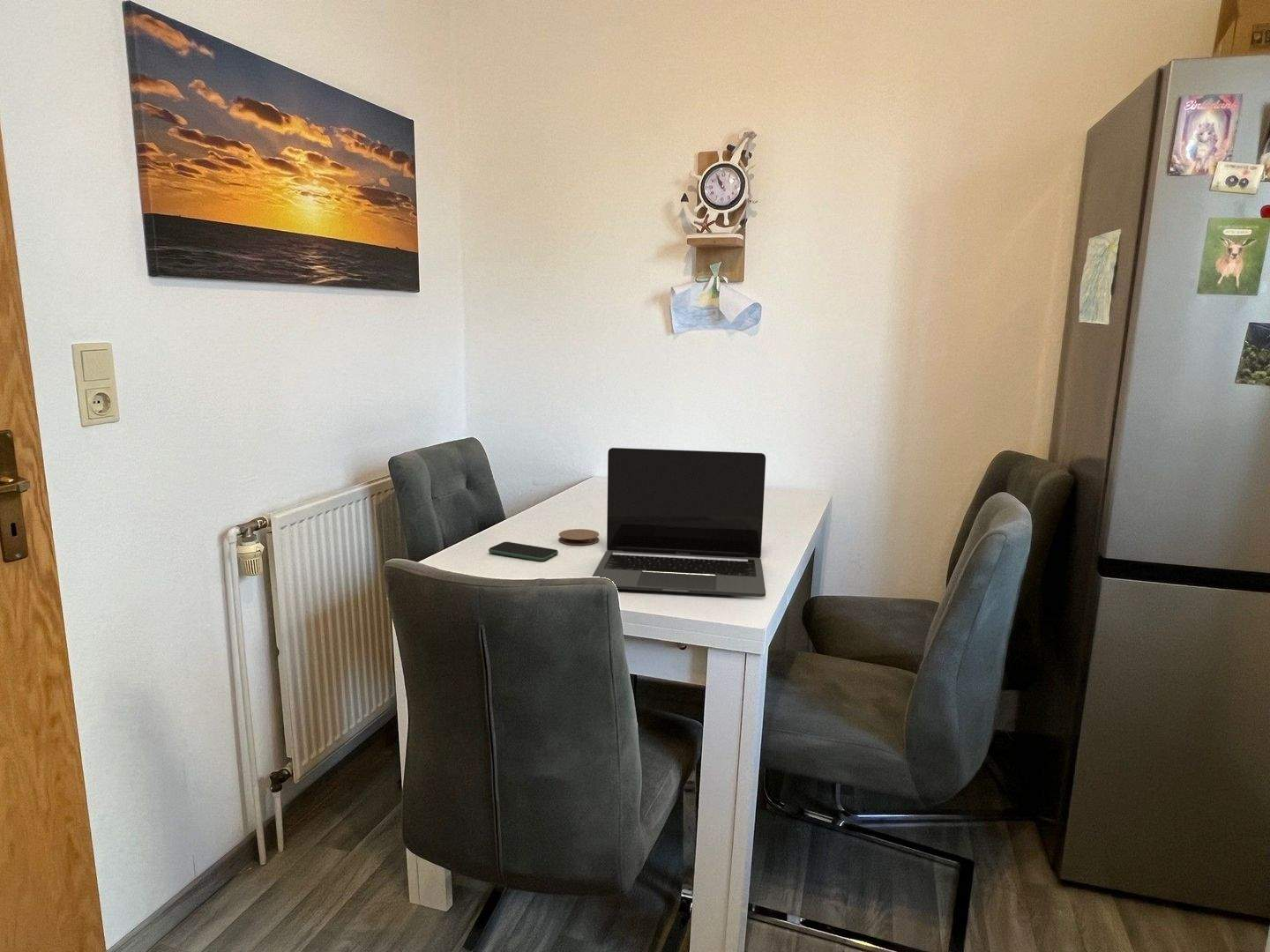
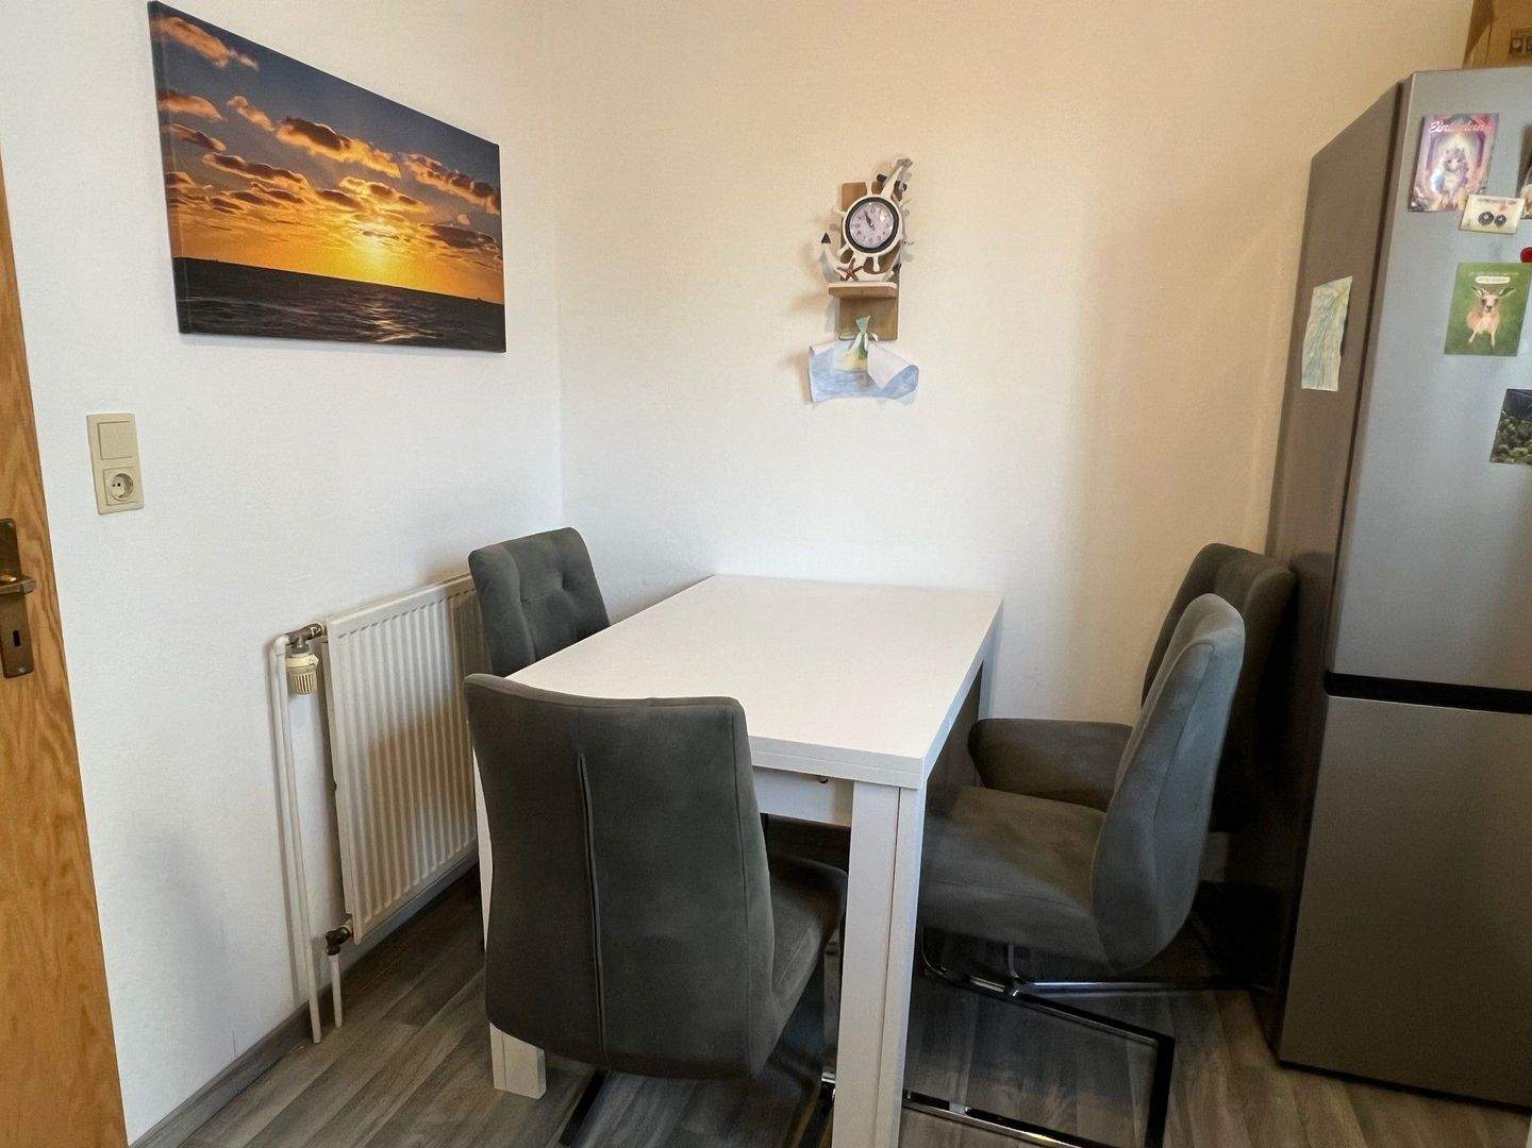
- smartphone [488,541,559,562]
- laptop [592,447,766,598]
- coaster [558,528,600,546]
